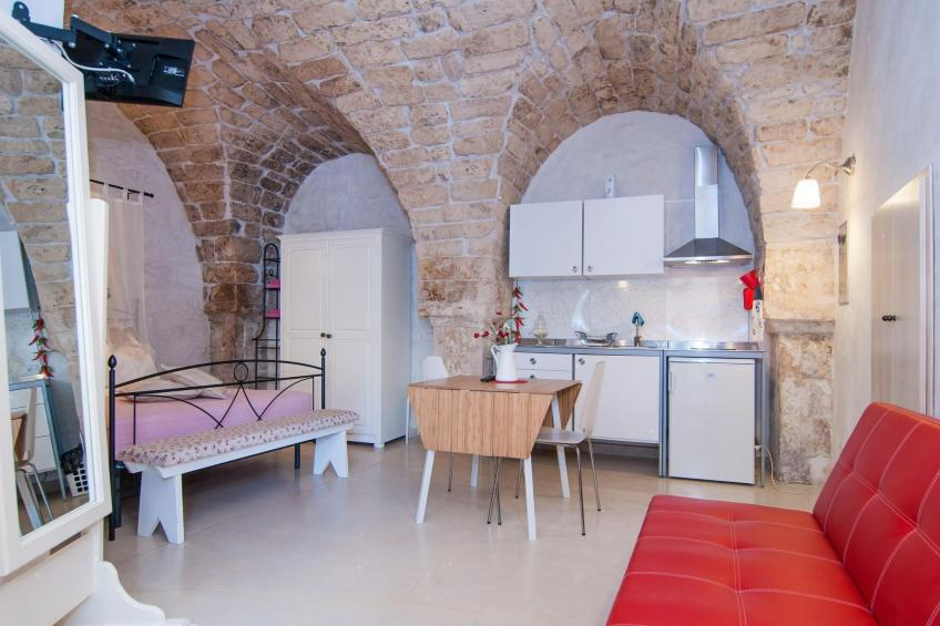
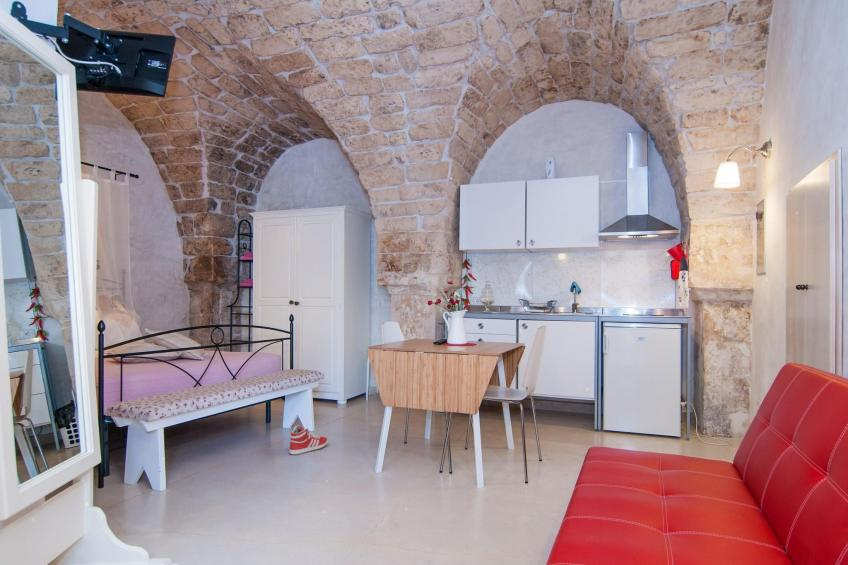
+ sneaker [288,425,329,456]
